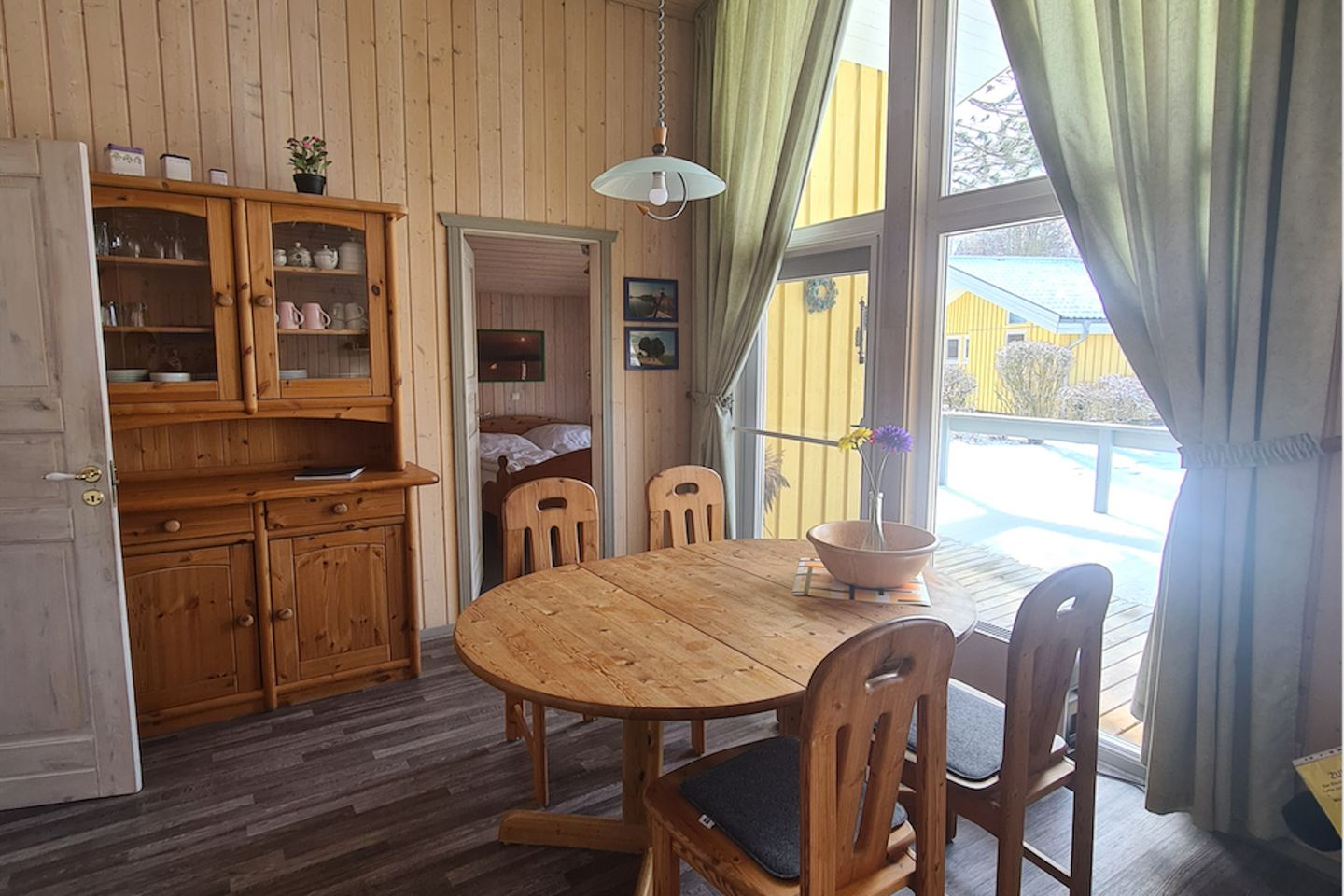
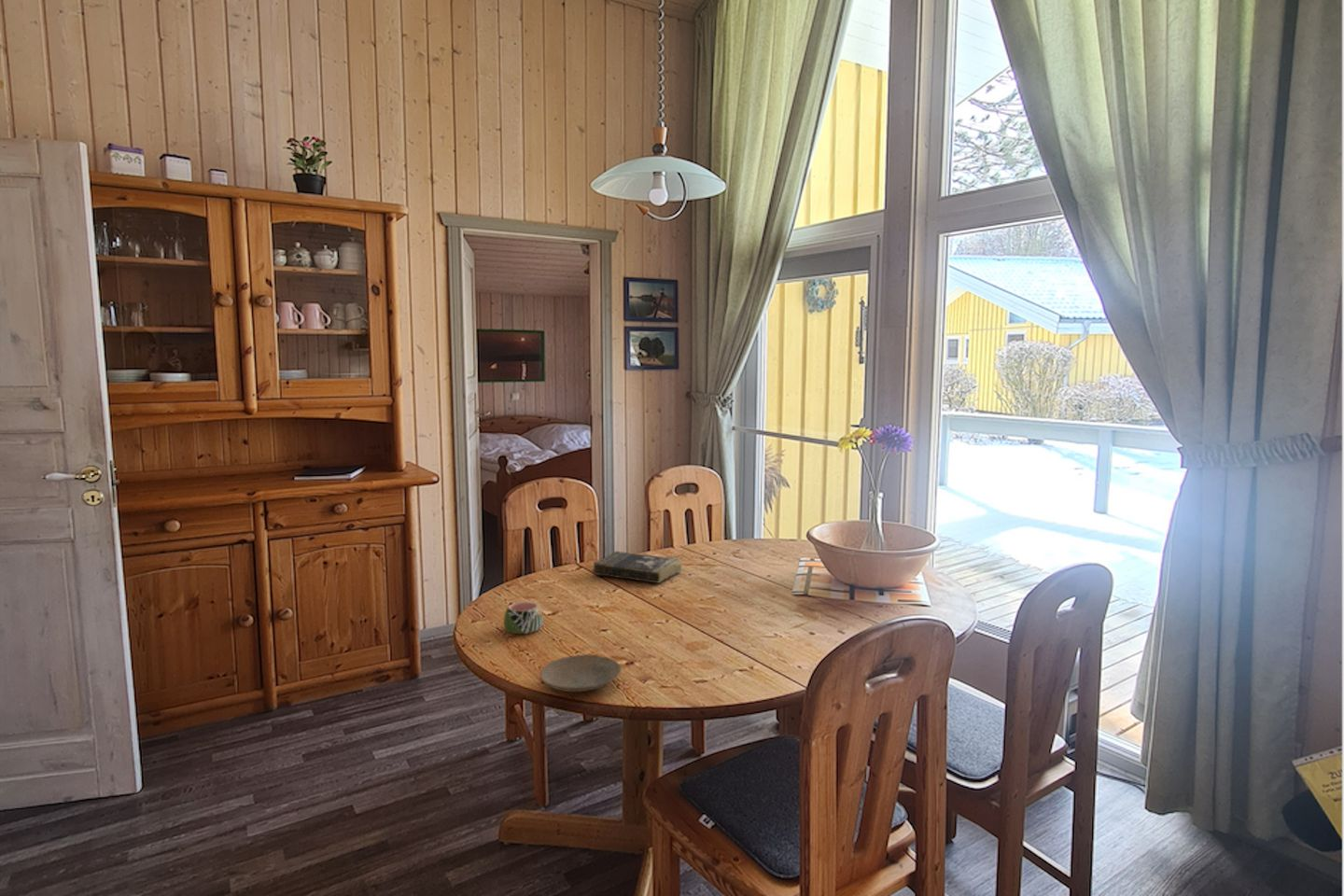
+ book [593,551,682,584]
+ mug [503,601,544,635]
+ plate [539,654,622,693]
